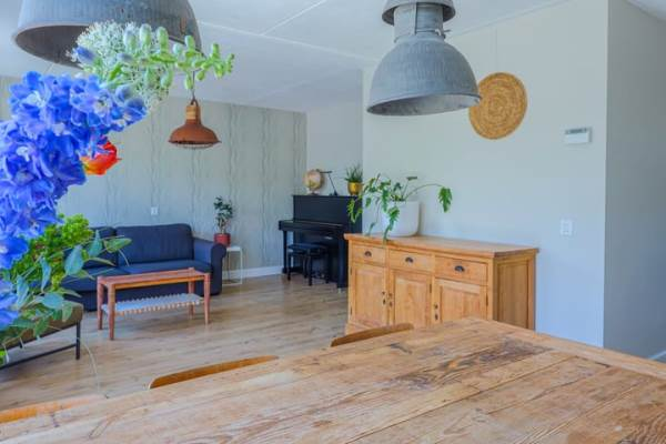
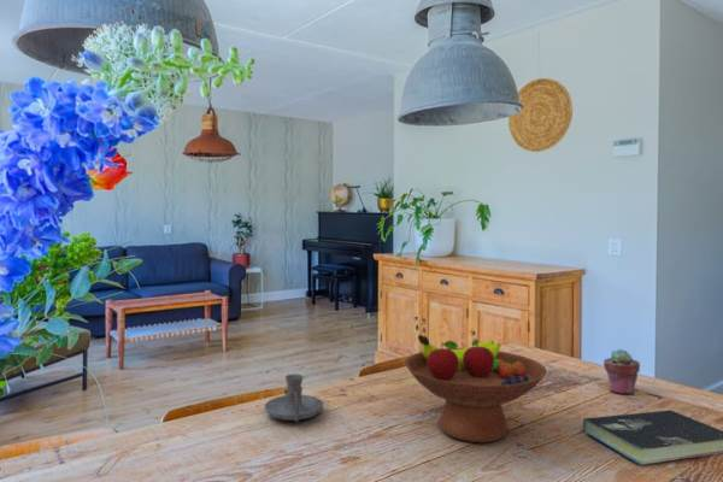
+ potted succulent [602,348,641,395]
+ candle holder [264,372,324,423]
+ book [582,408,723,466]
+ fruit bowl [404,334,548,443]
